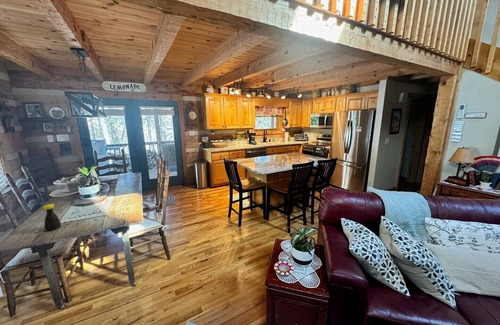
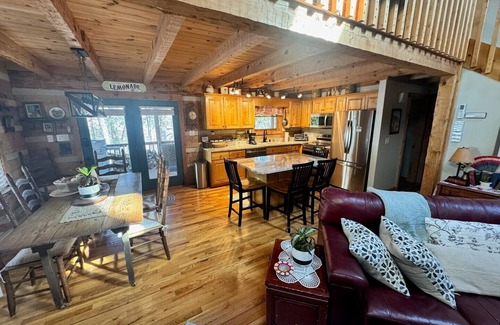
- bottle [42,203,62,232]
